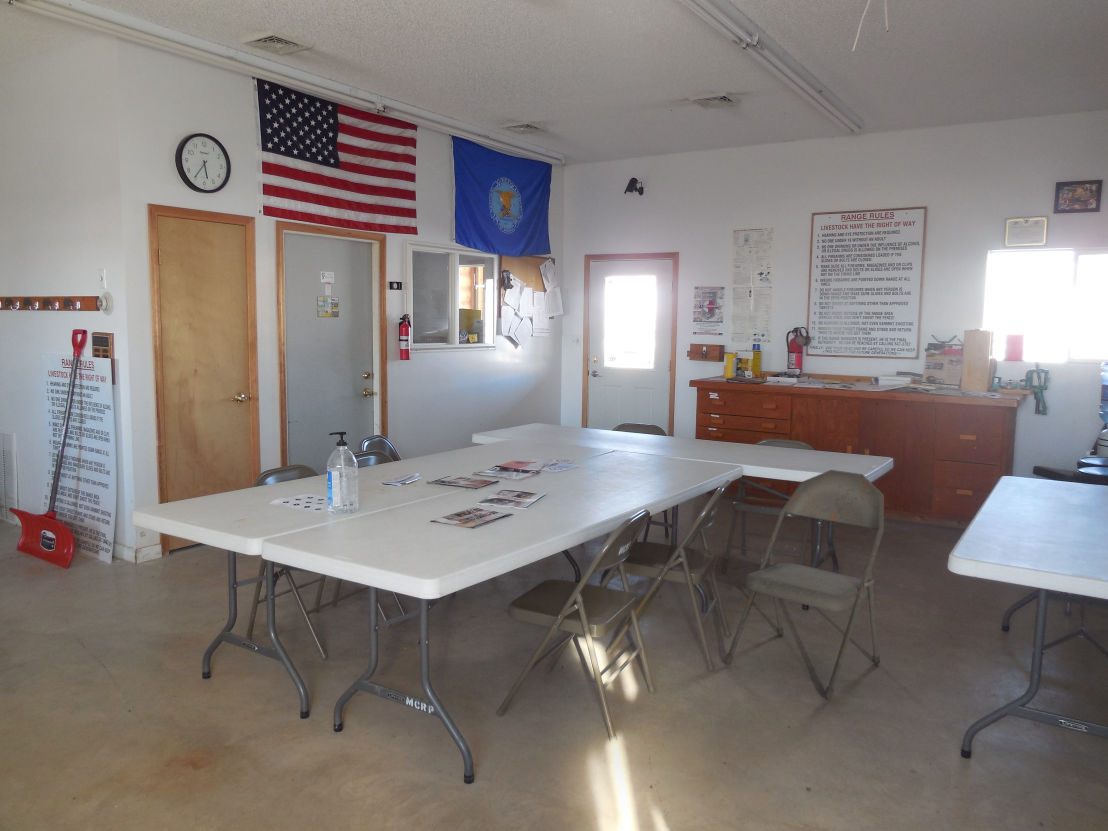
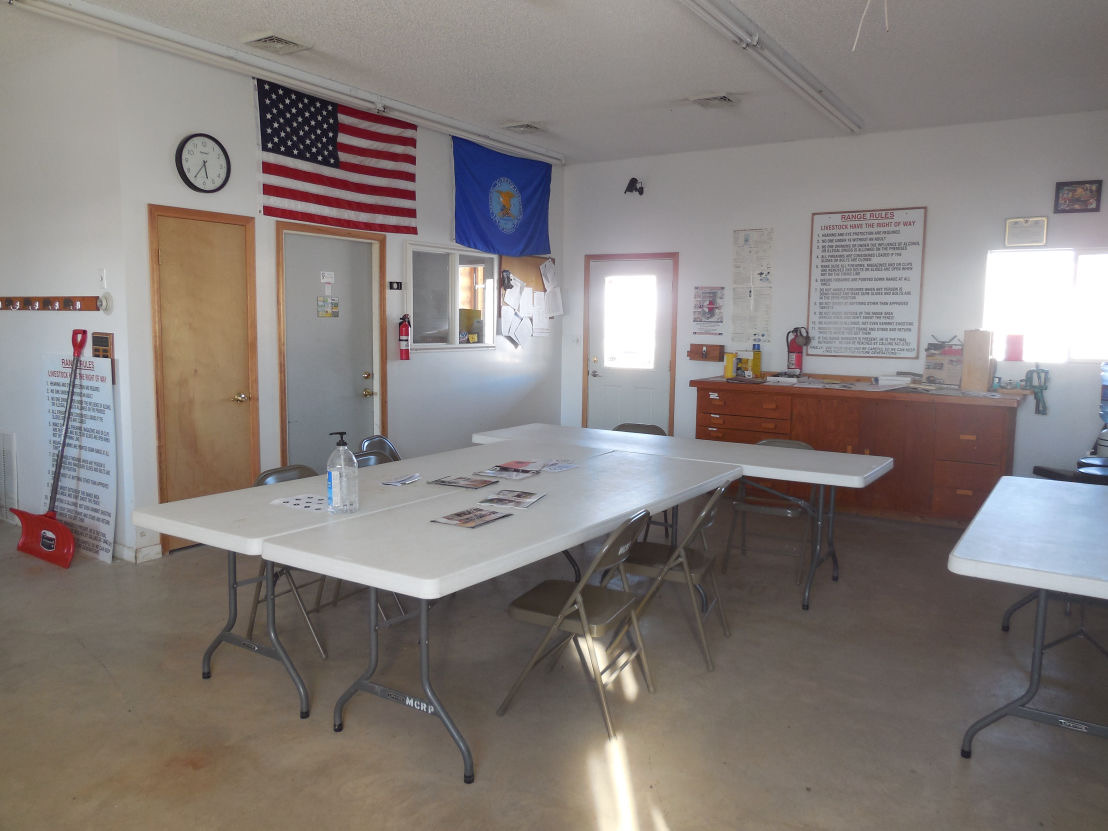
- folding chair [723,469,885,701]
